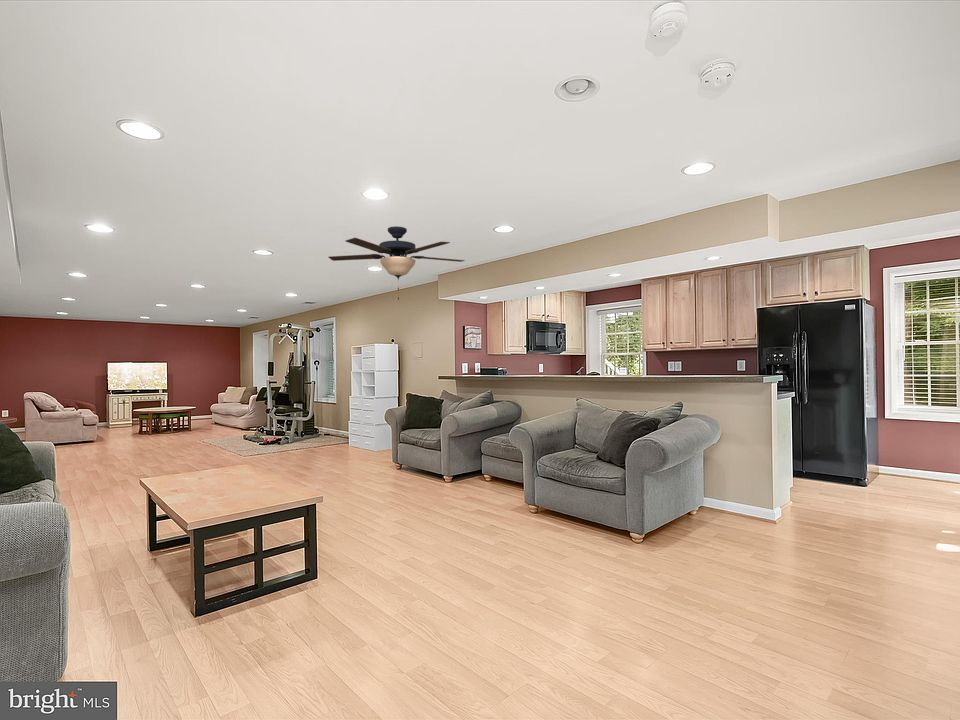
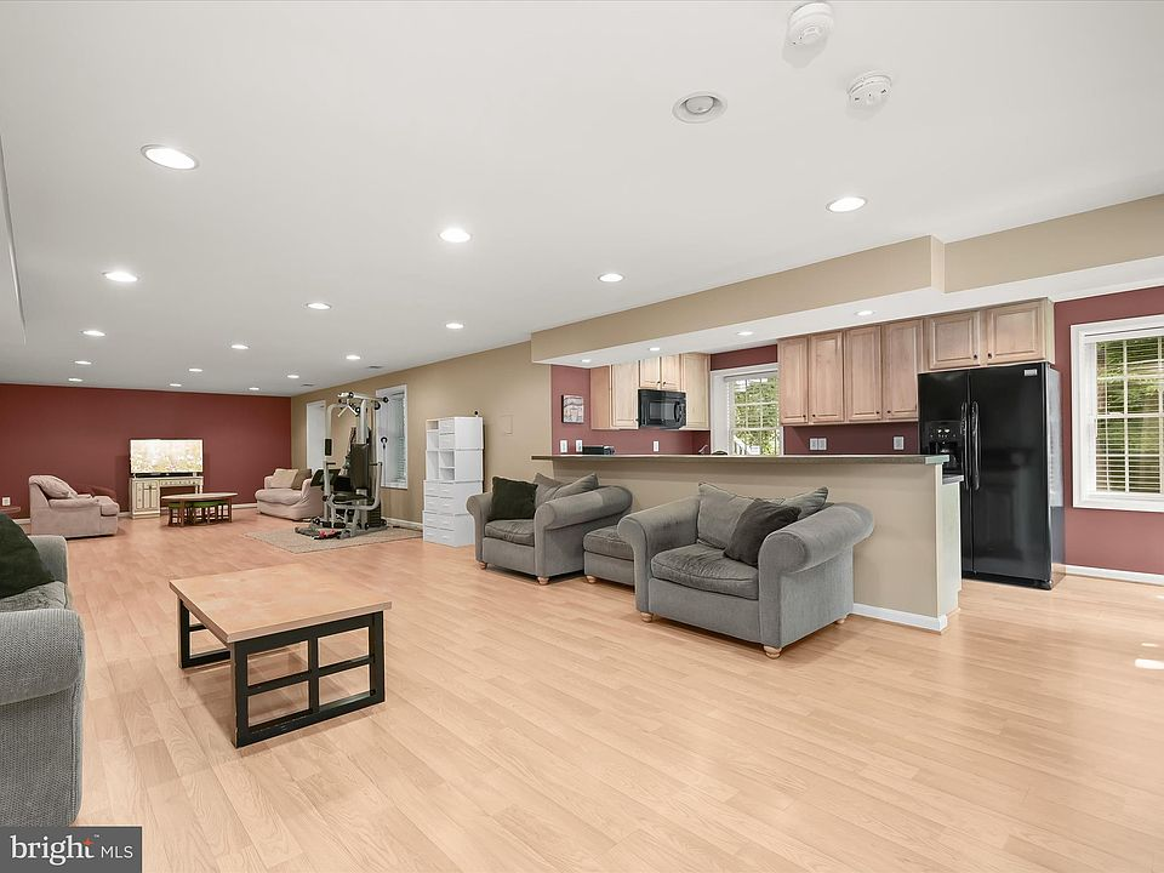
- ceiling fan [327,225,465,301]
